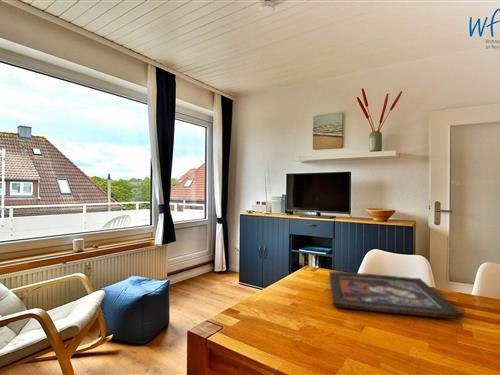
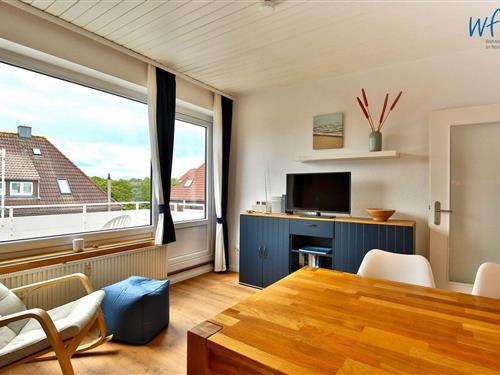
- religious icon [328,270,465,320]
